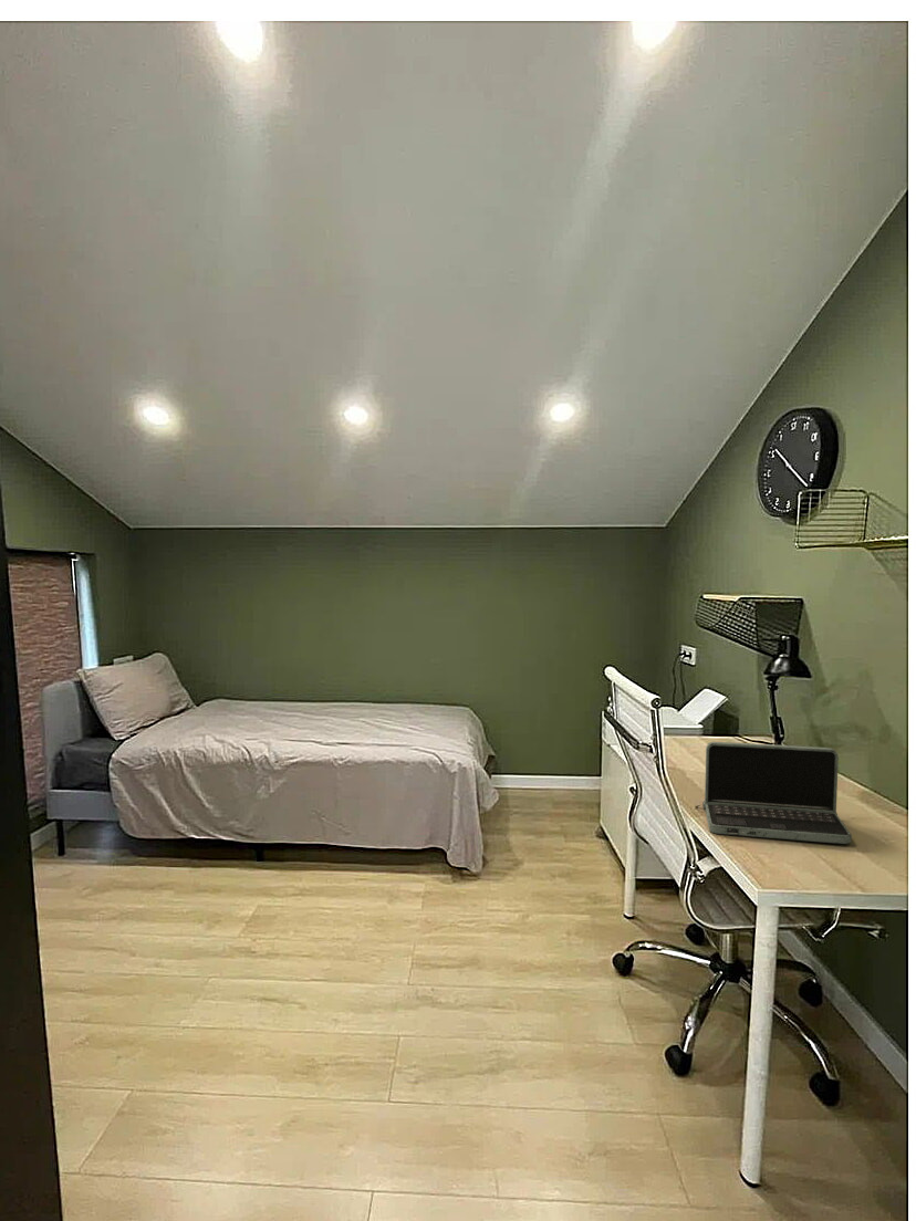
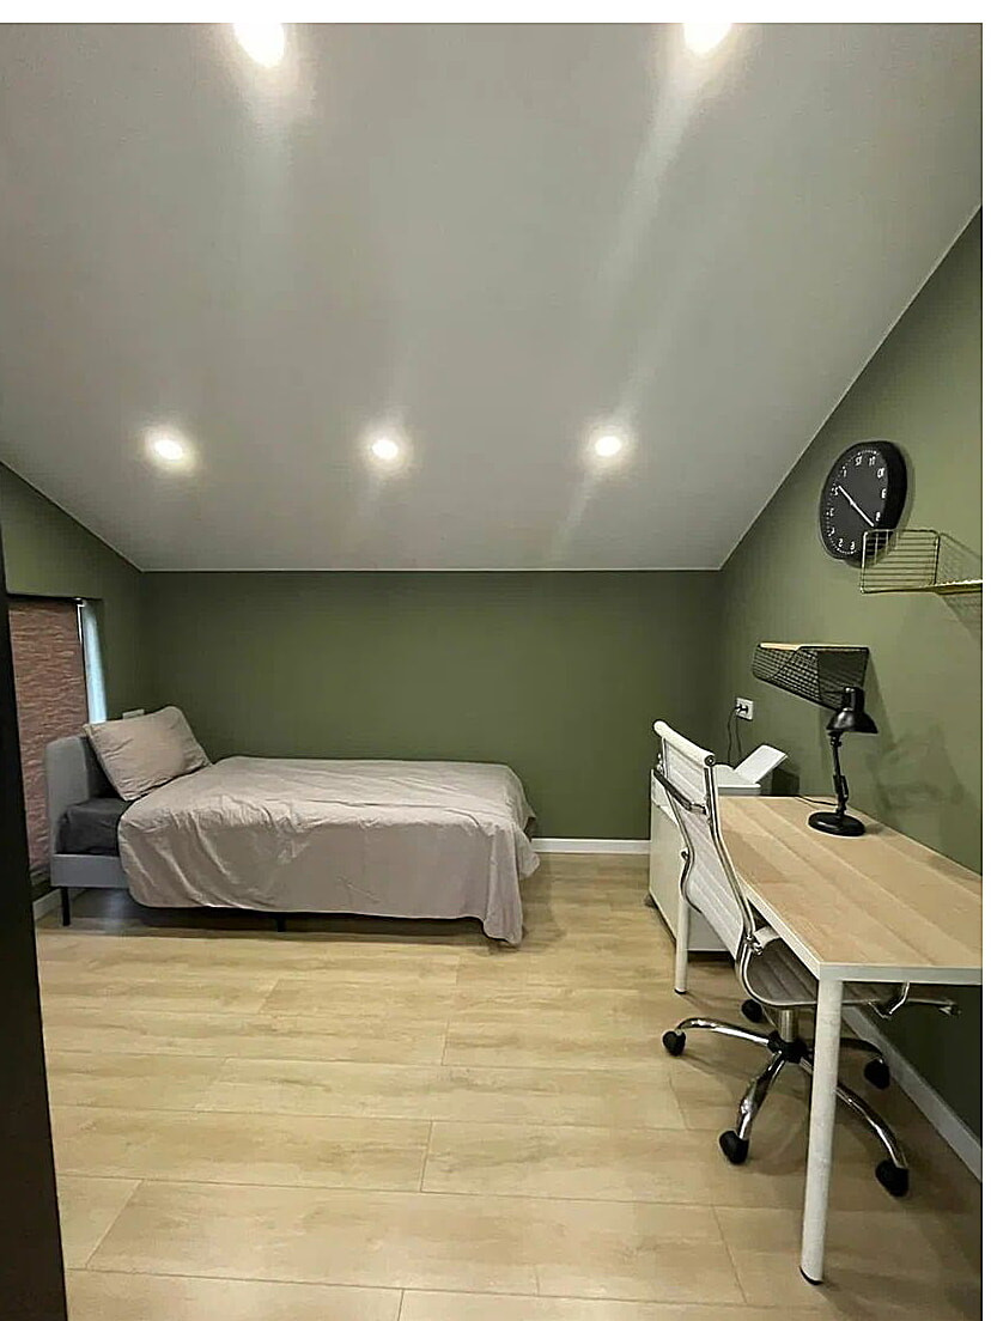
- laptop [695,741,853,845]
